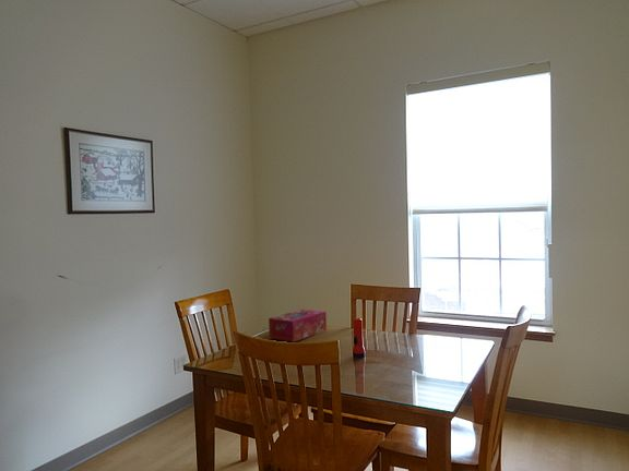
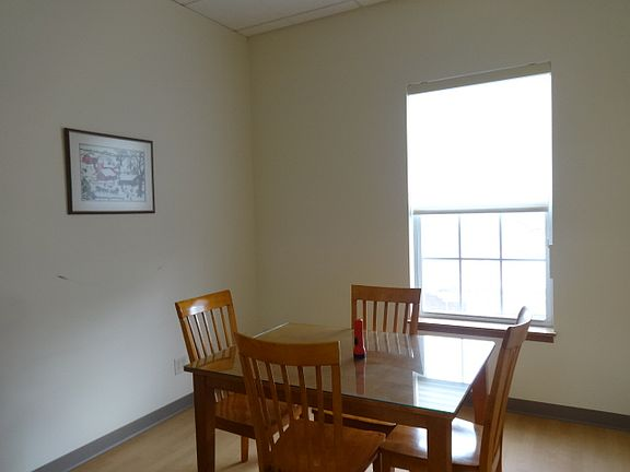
- tissue box [268,309,328,343]
